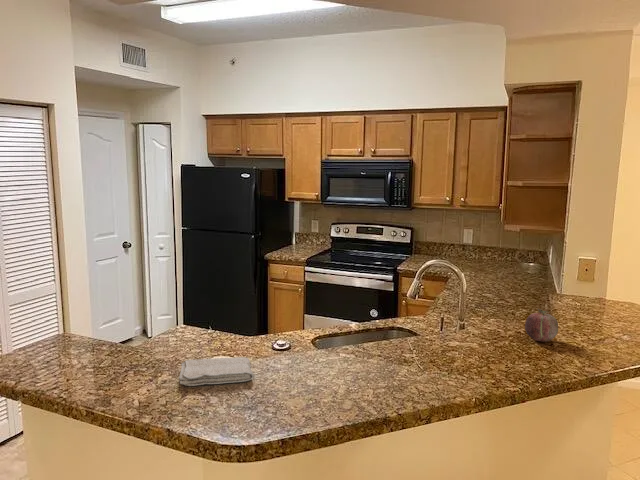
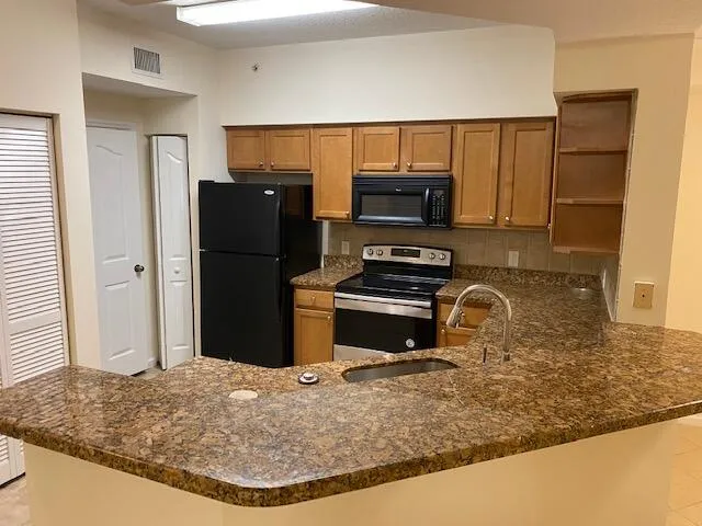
- fruit [524,308,559,342]
- washcloth [178,356,254,387]
